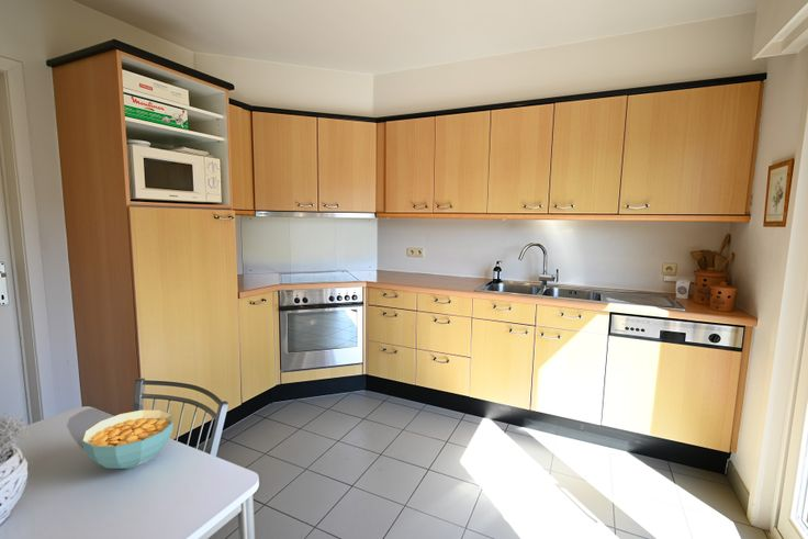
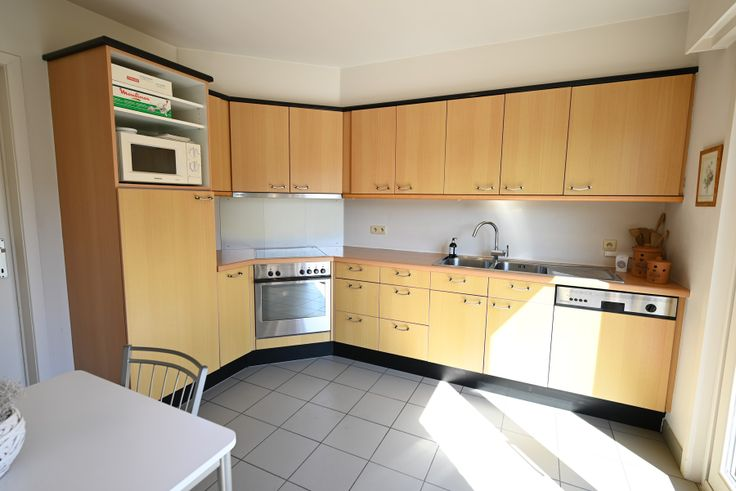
- cereal bowl [81,408,175,470]
